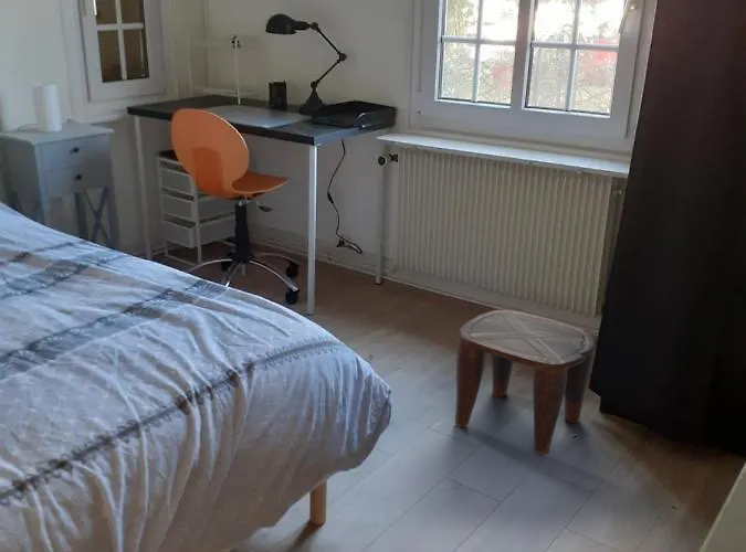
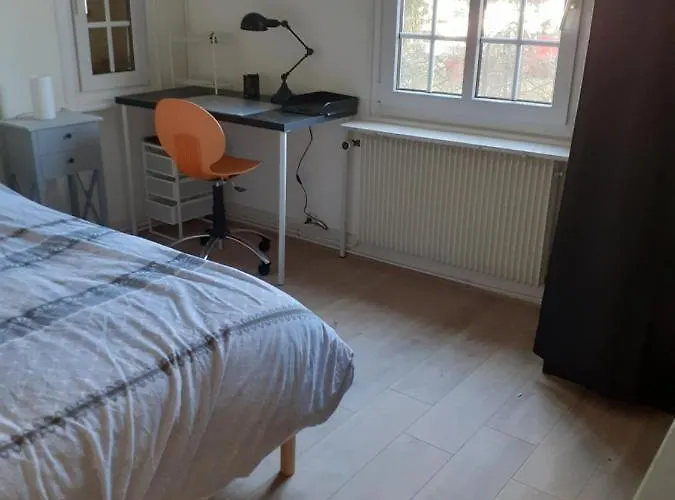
- stool [454,308,598,456]
